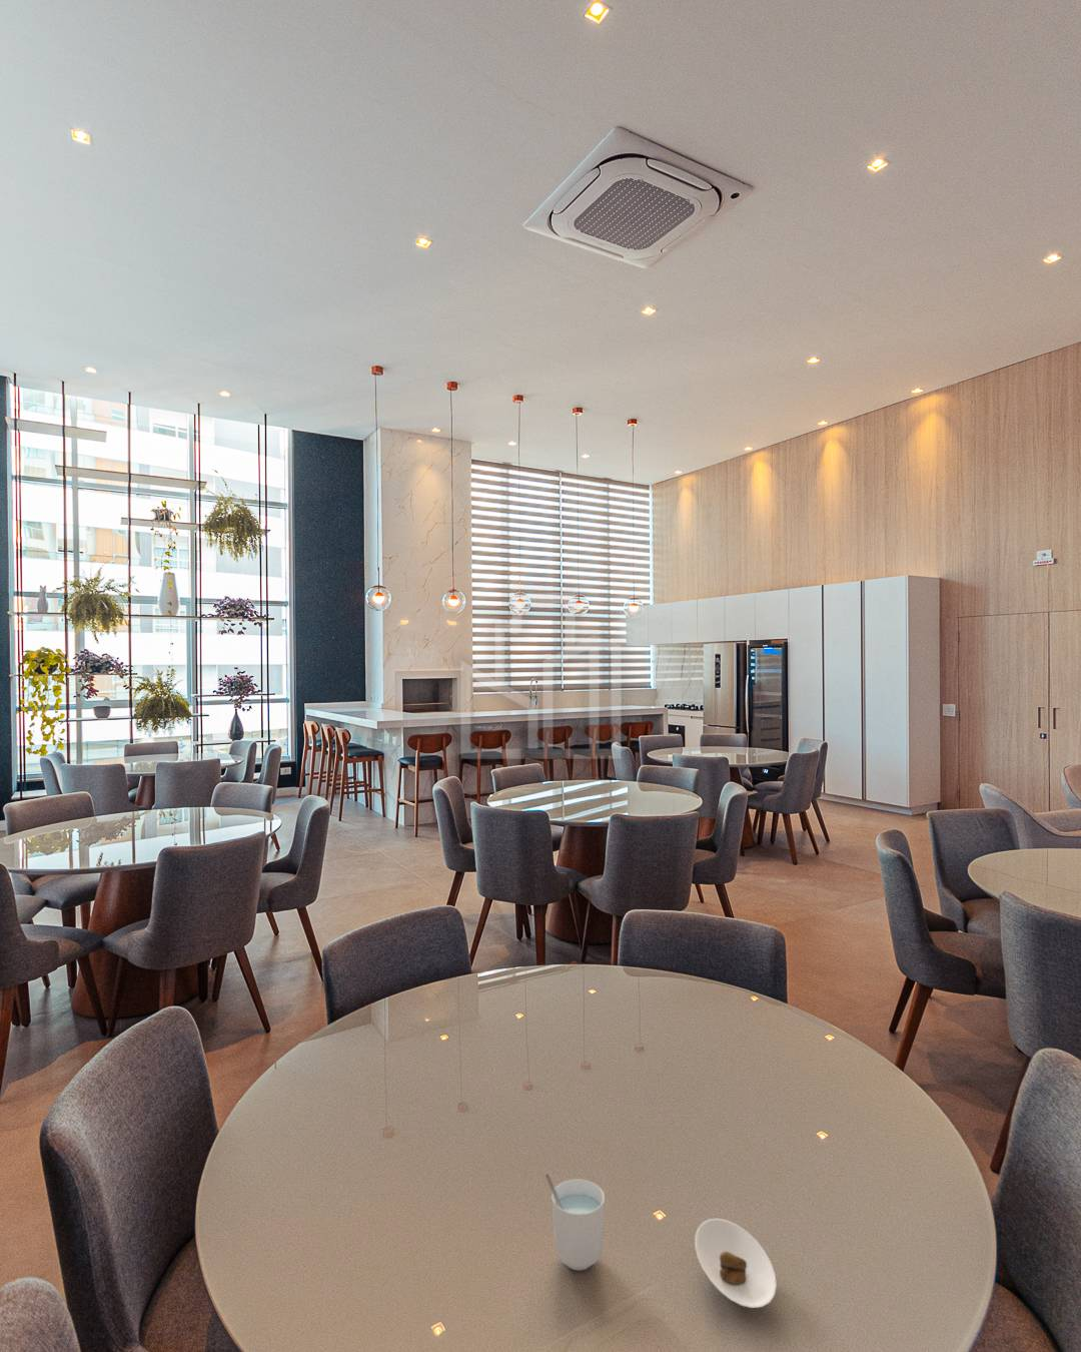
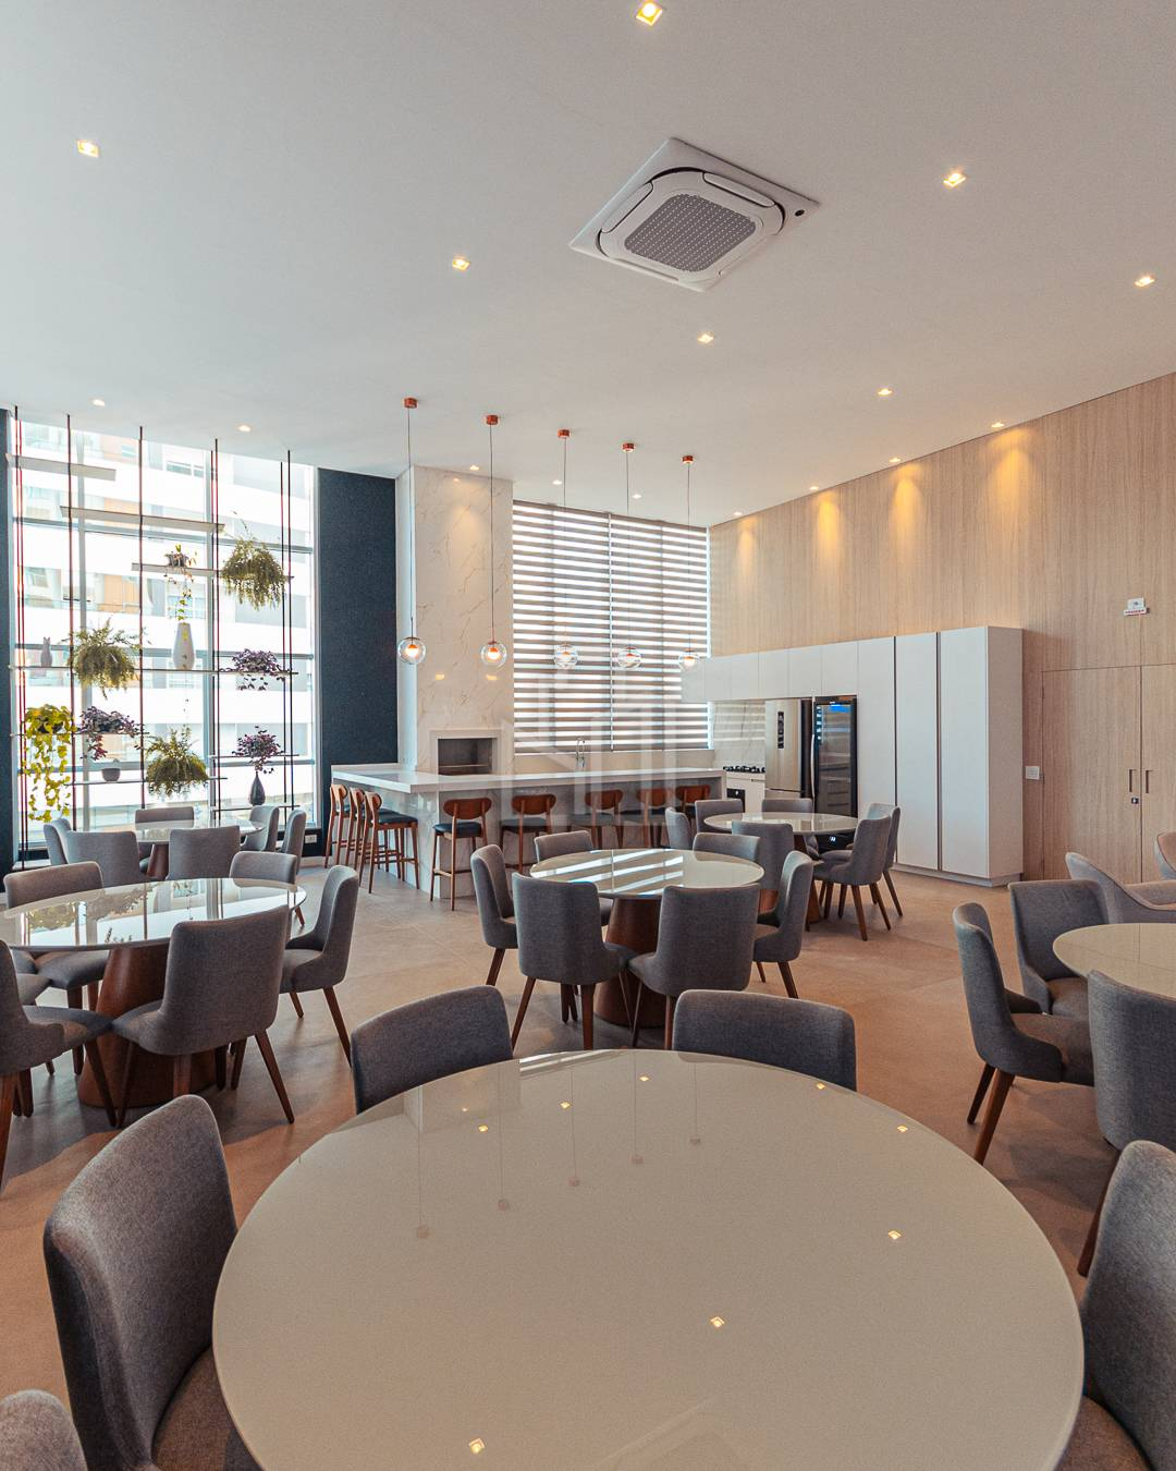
- cup [545,1173,606,1271]
- saucer [694,1217,778,1309]
